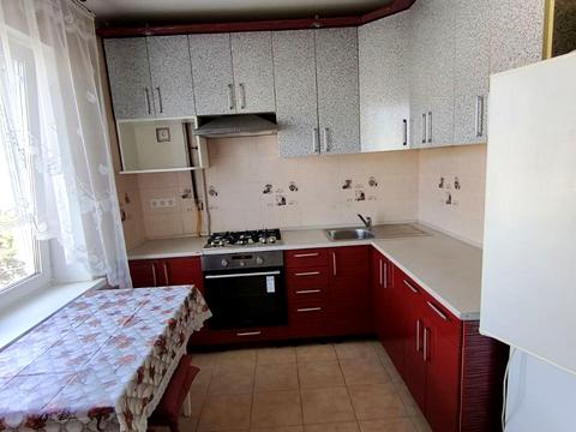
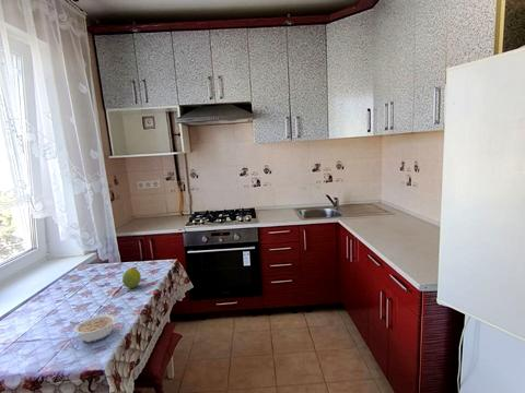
+ legume [68,313,117,343]
+ fruit [121,266,142,289]
